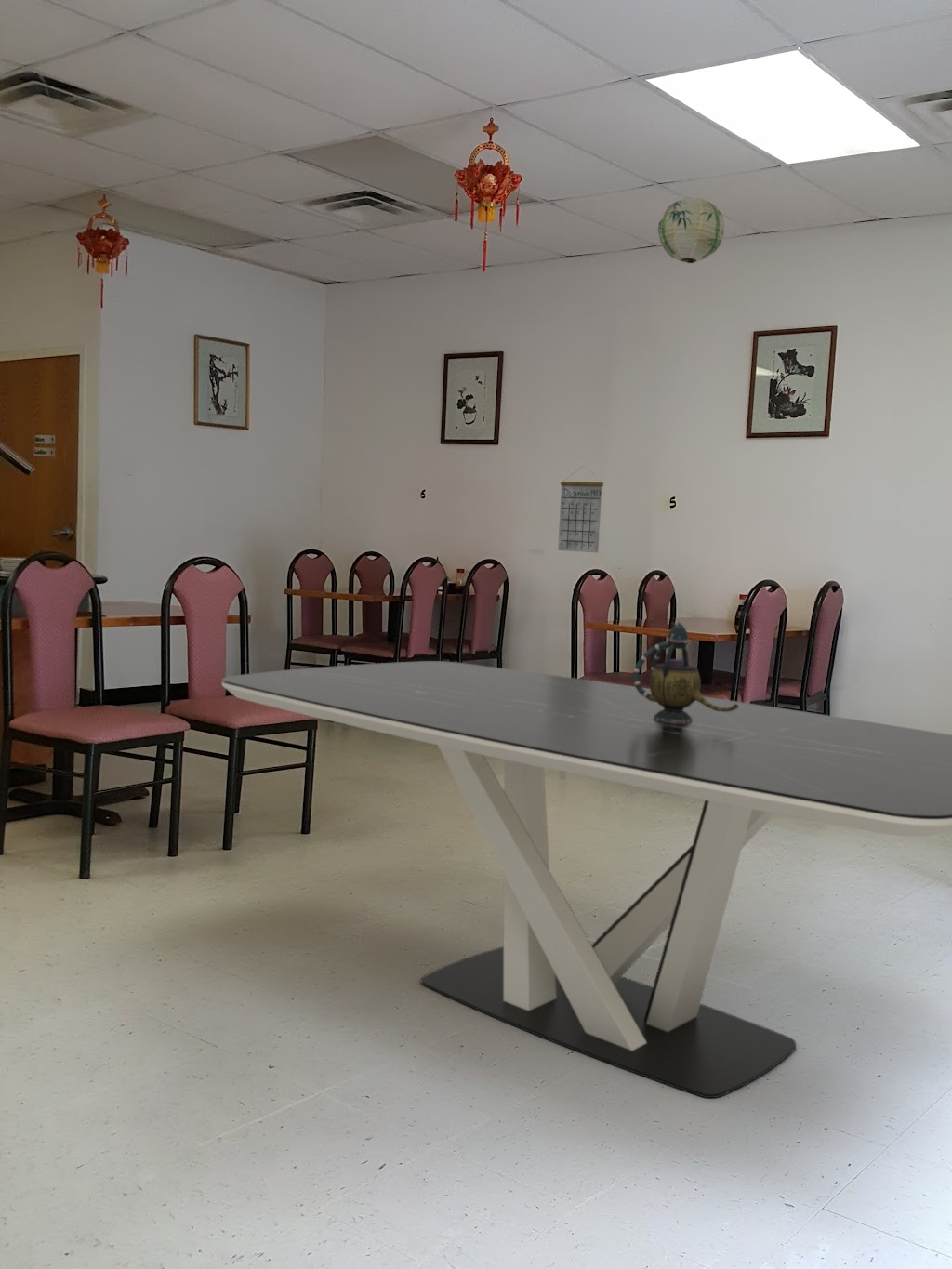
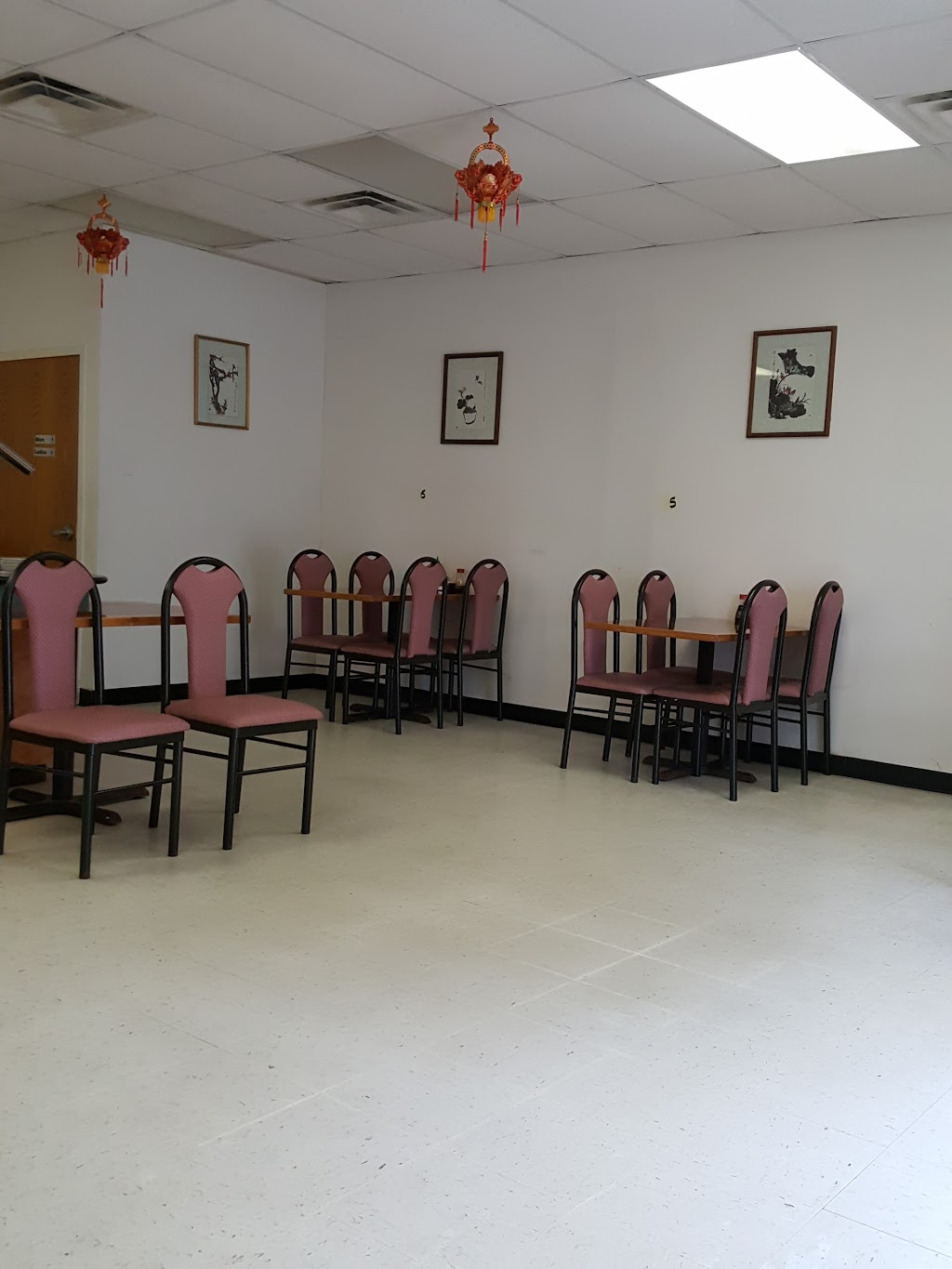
- paper lantern [657,196,725,264]
- teapot [632,621,738,722]
- dining table [221,660,952,1099]
- calendar [557,465,604,553]
